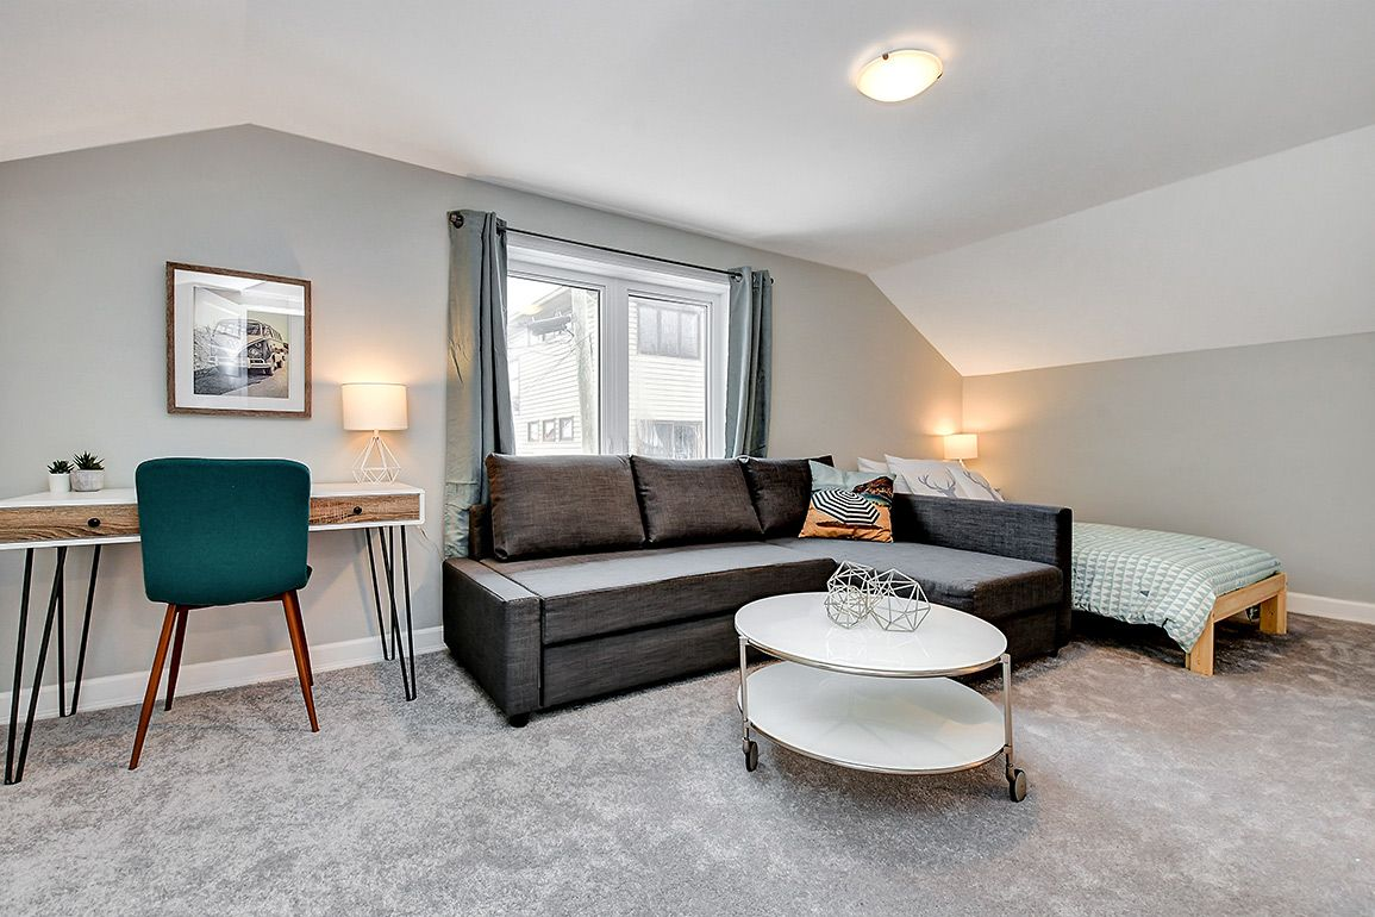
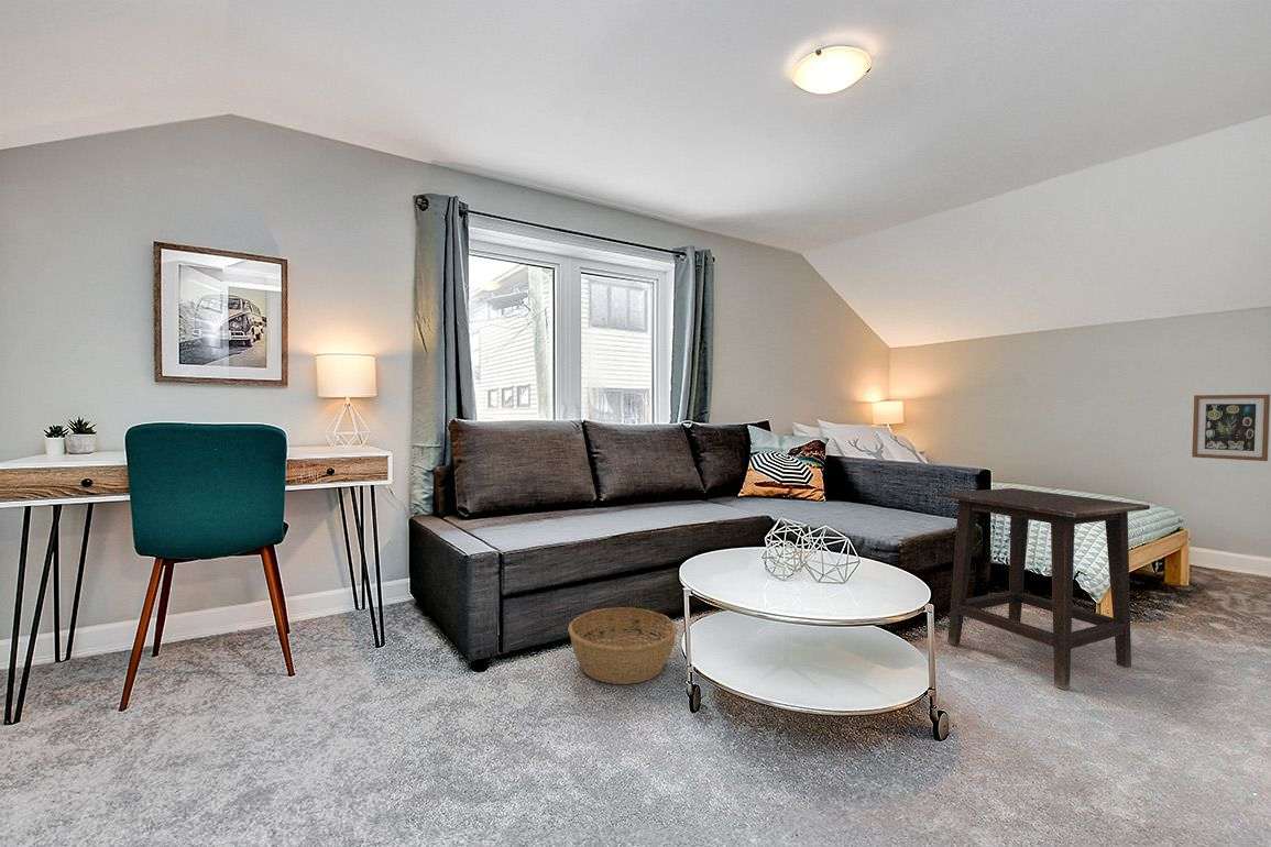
+ basket [568,606,679,685]
+ side table [940,487,1151,691]
+ wall art [1191,394,1271,462]
